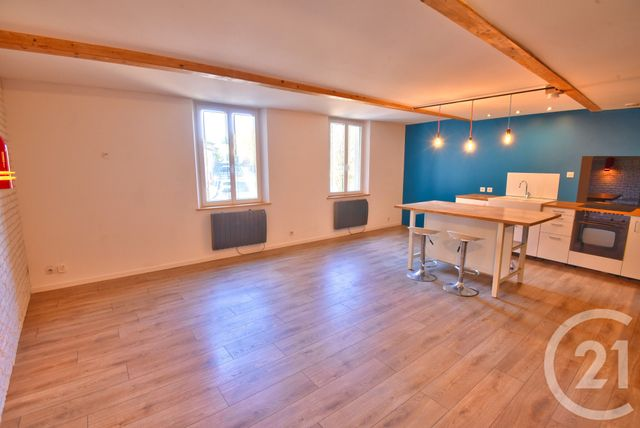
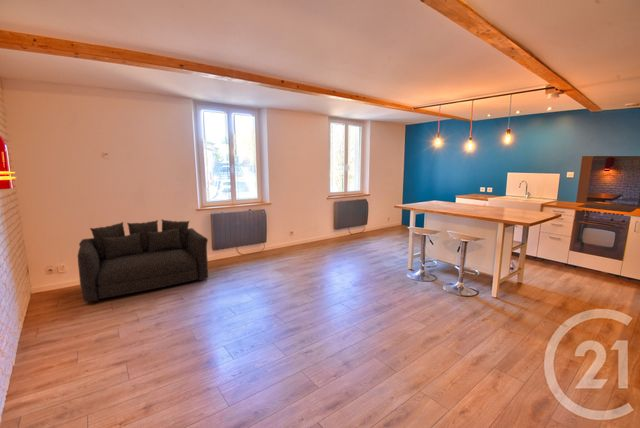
+ sofa [77,219,209,303]
